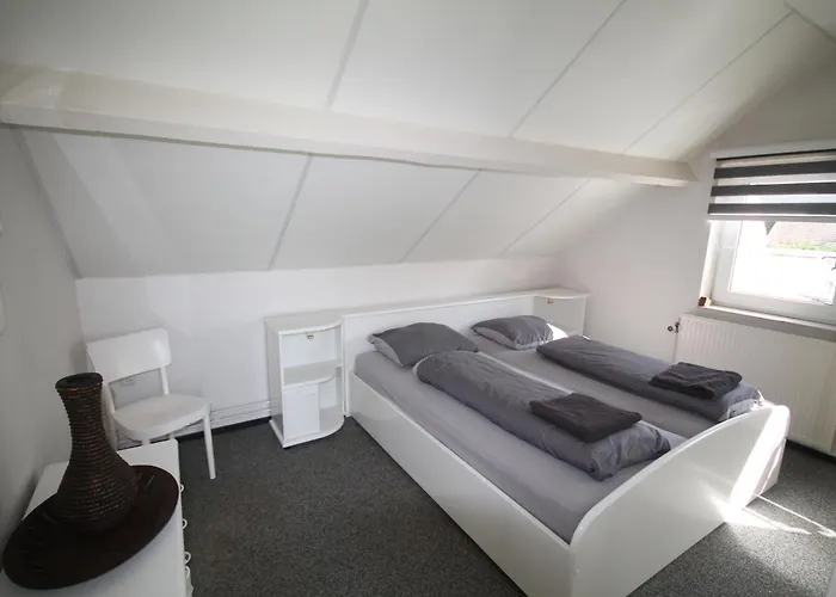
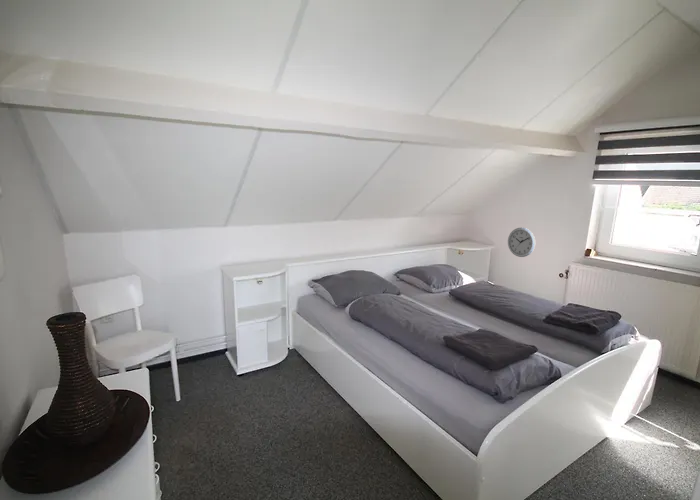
+ wall clock [507,227,536,258]
